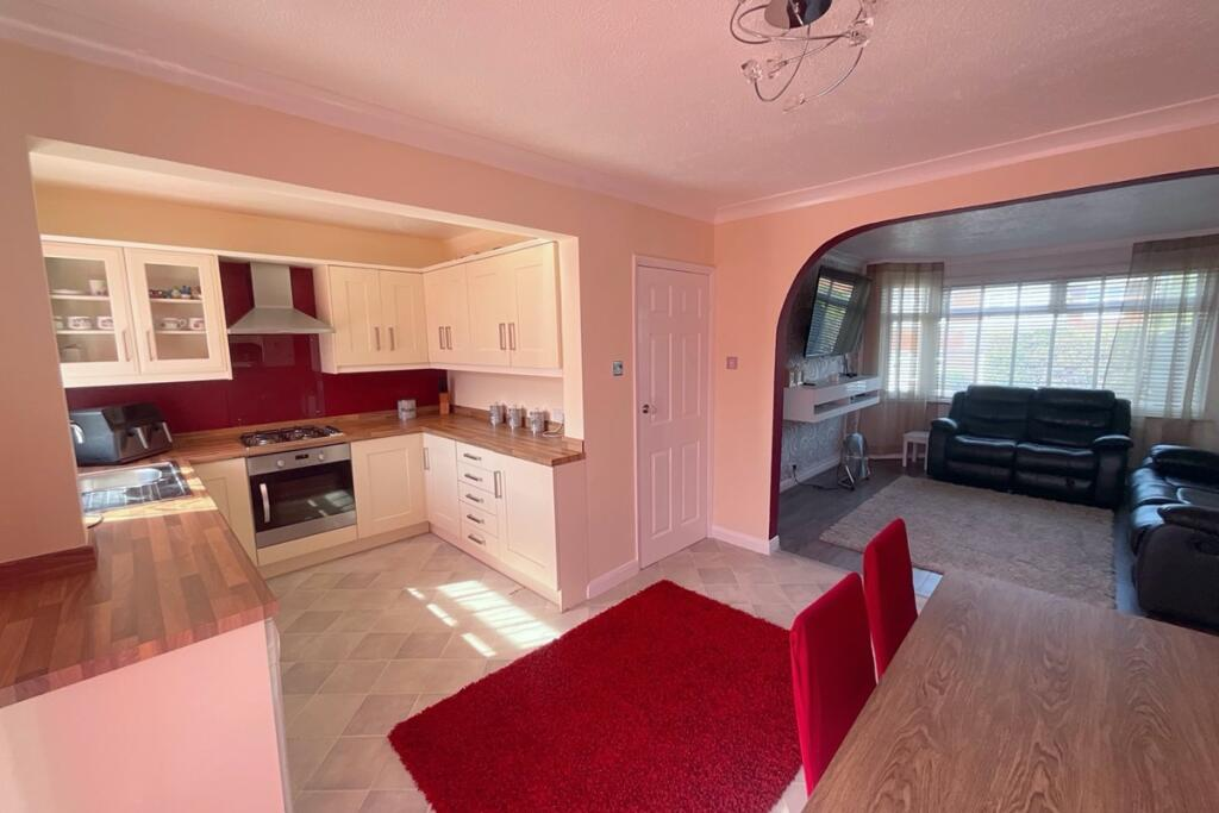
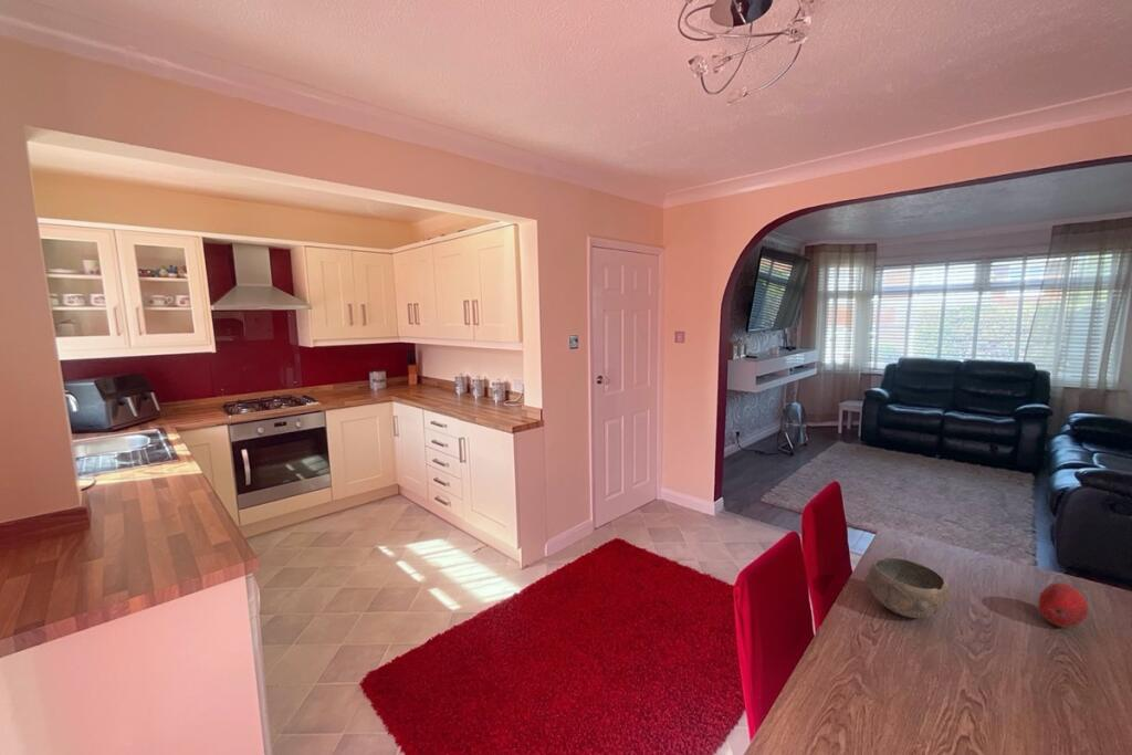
+ fruit [1038,583,1089,629]
+ bowl [863,556,951,619]
